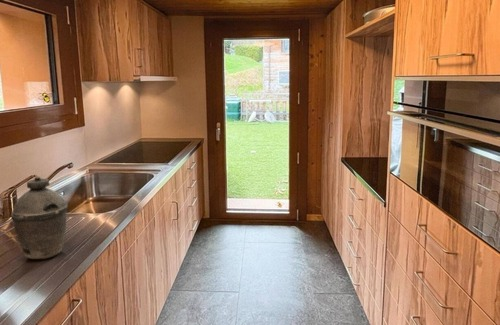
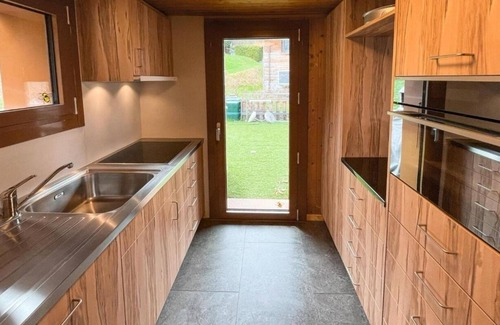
- kettle [10,175,69,260]
